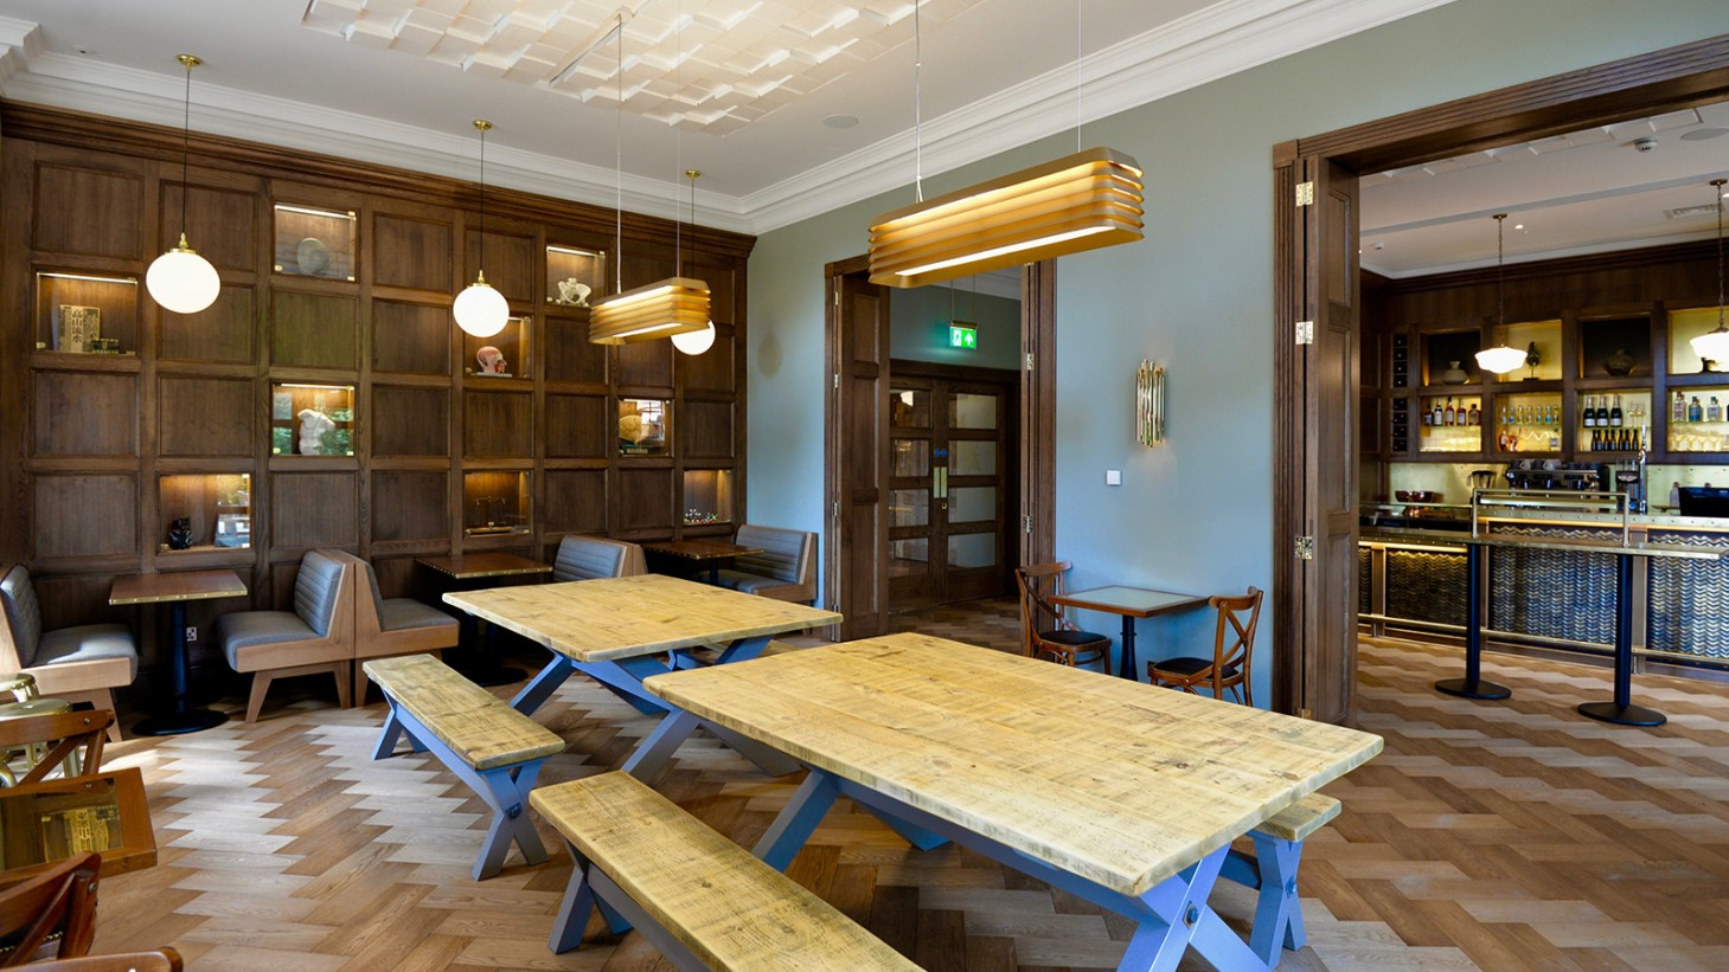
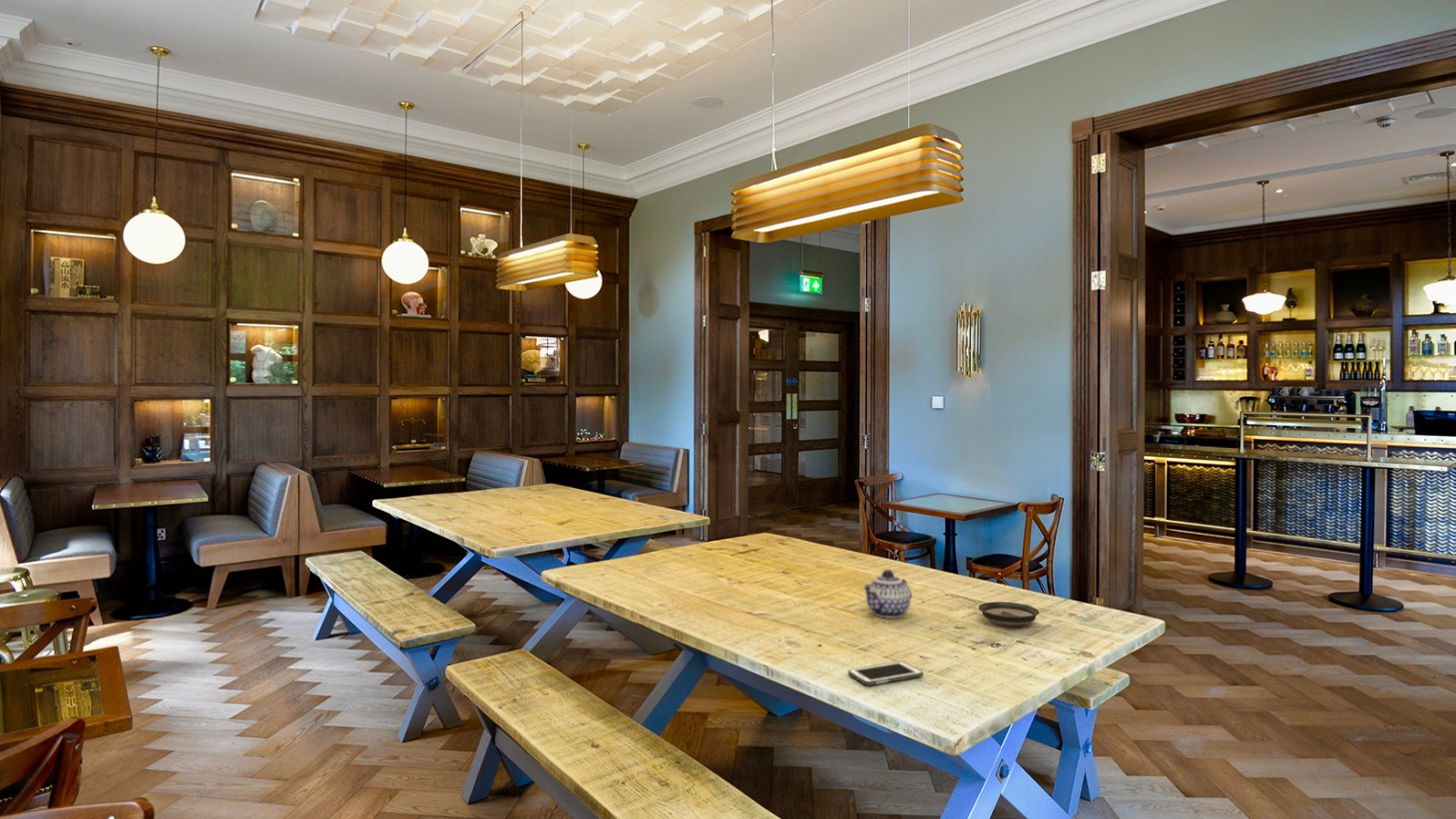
+ teapot [862,569,913,619]
+ cell phone [847,660,924,686]
+ saucer [978,601,1040,627]
